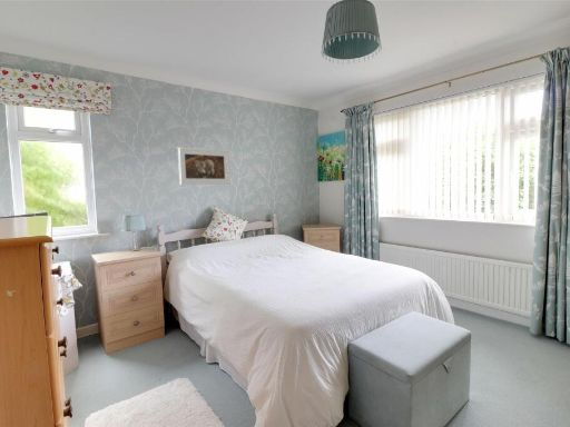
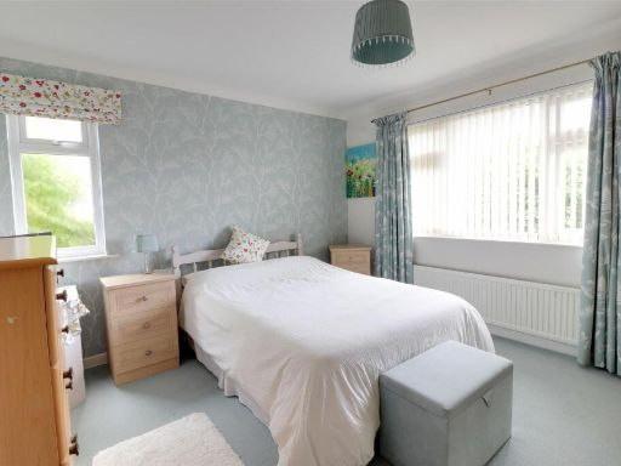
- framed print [177,146,232,186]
